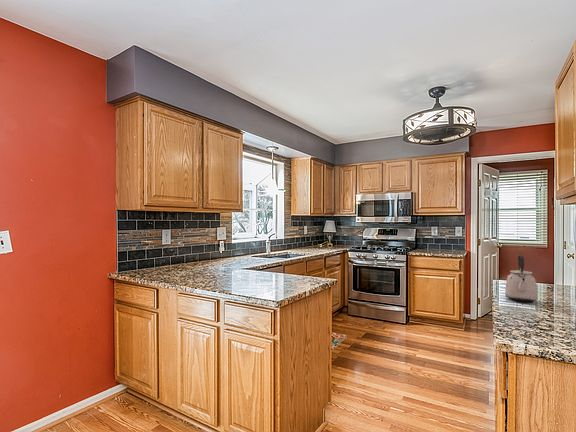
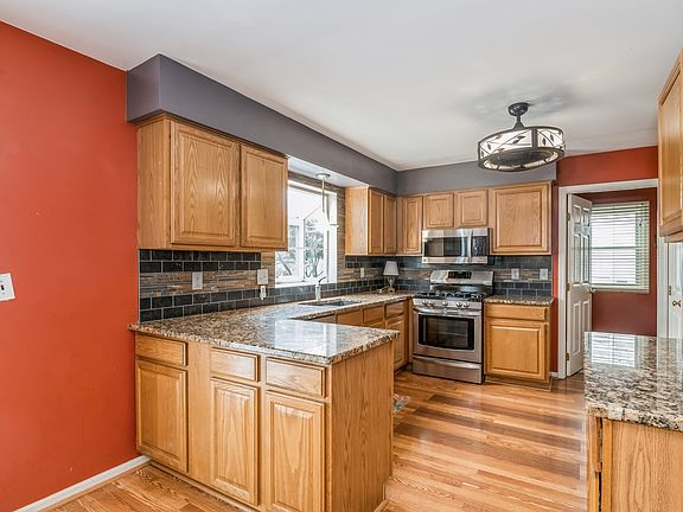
- kettle [504,253,539,303]
